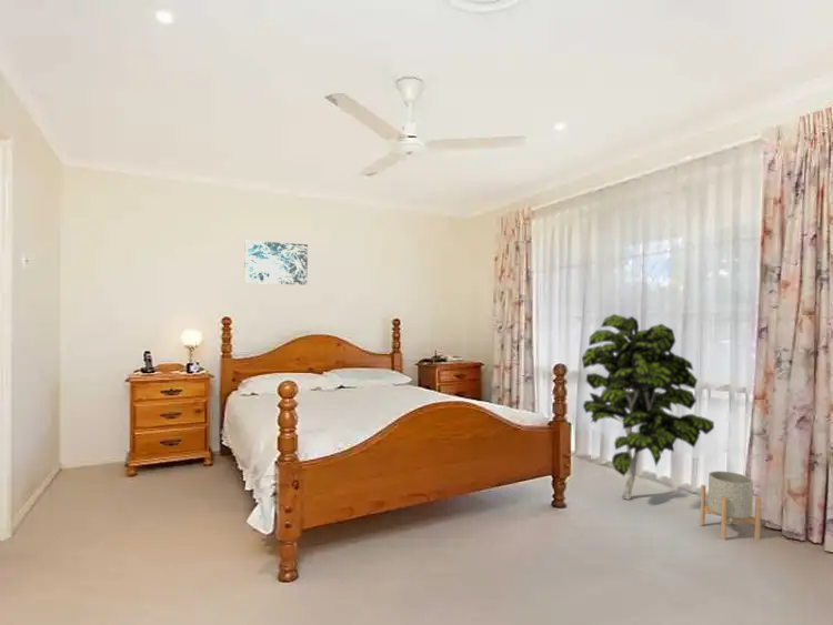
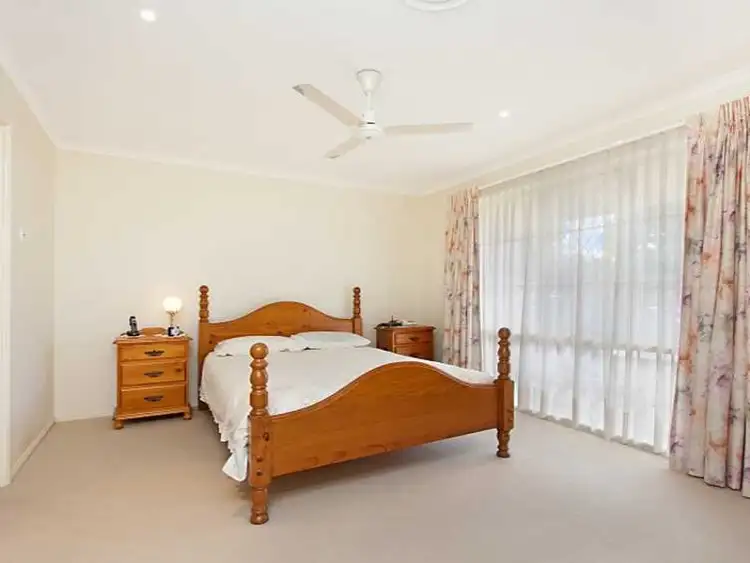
- planter [699,470,762,542]
- wall art [243,240,309,286]
- indoor plant [581,313,715,501]
